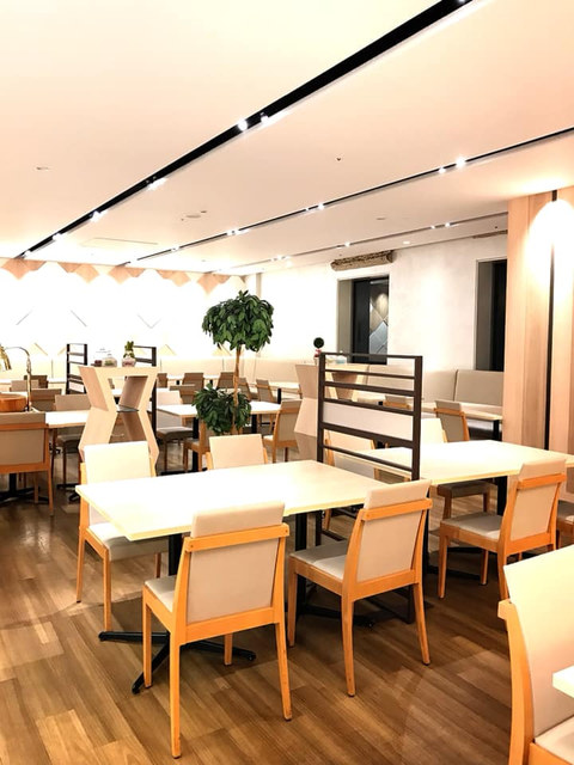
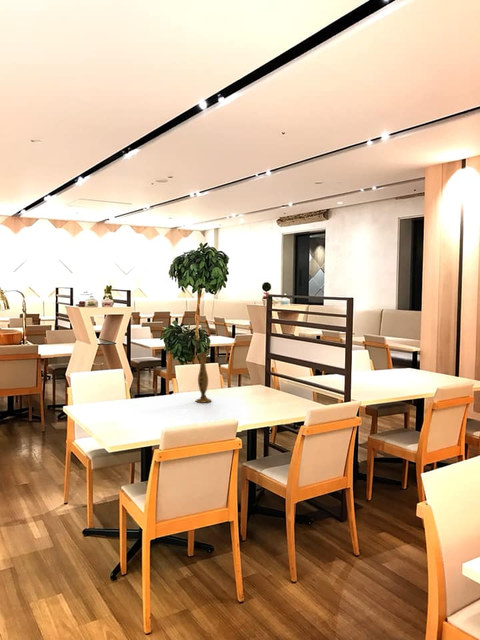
+ vase [195,352,213,404]
